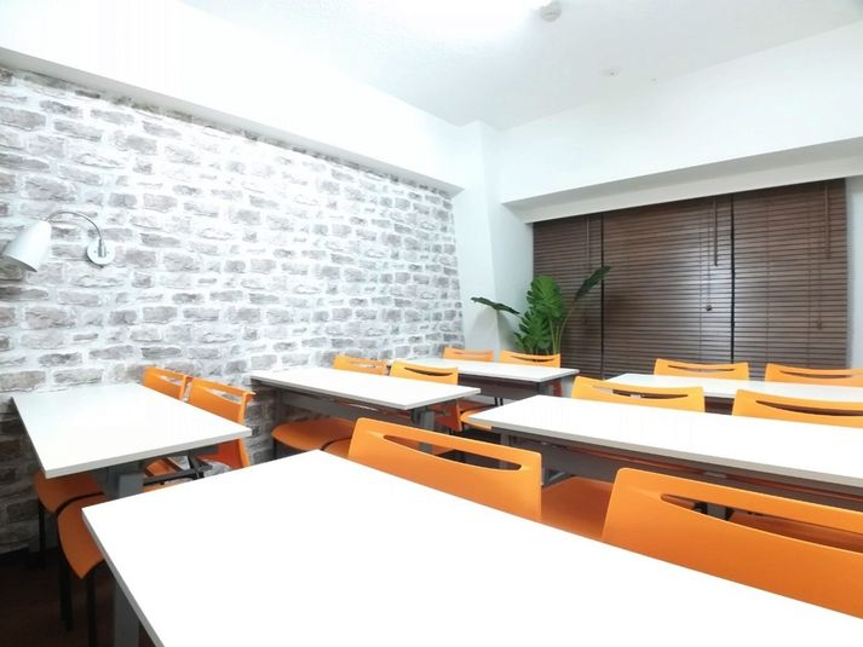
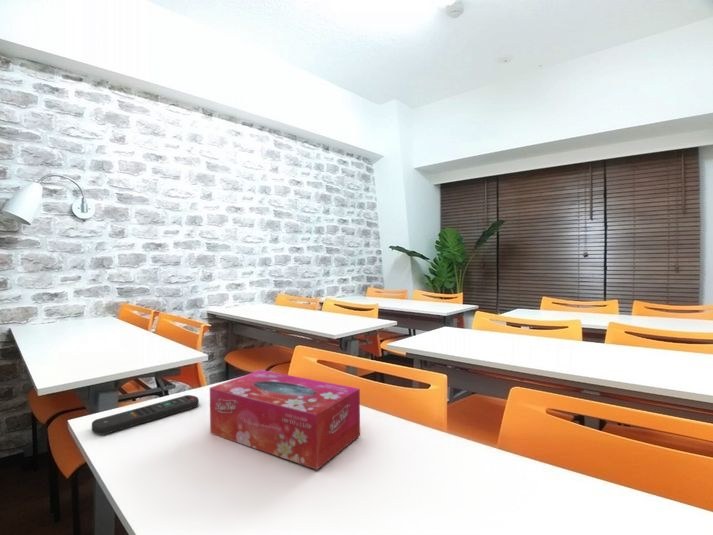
+ remote control [91,394,200,436]
+ tissue box [209,369,361,471]
